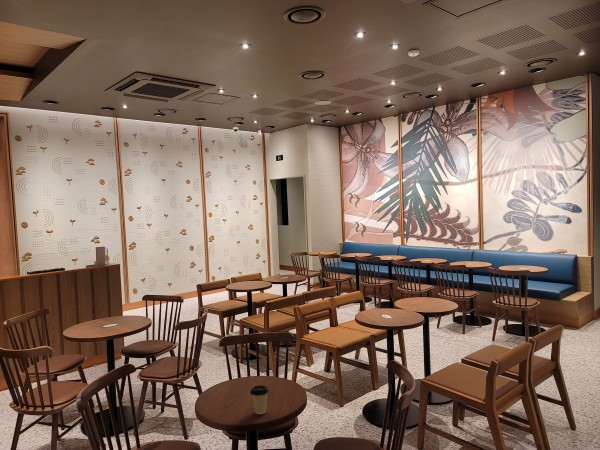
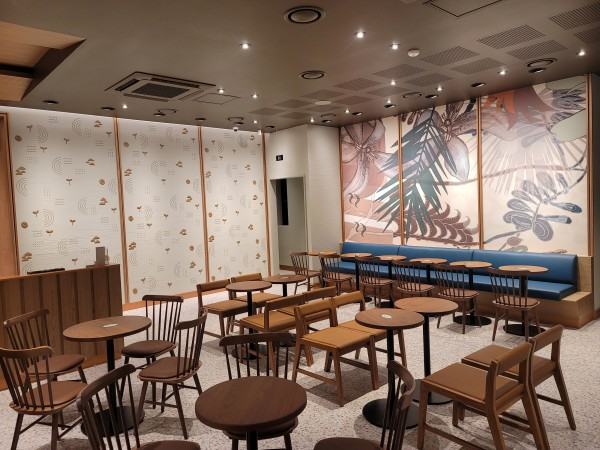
- coffee cup [249,384,270,415]
